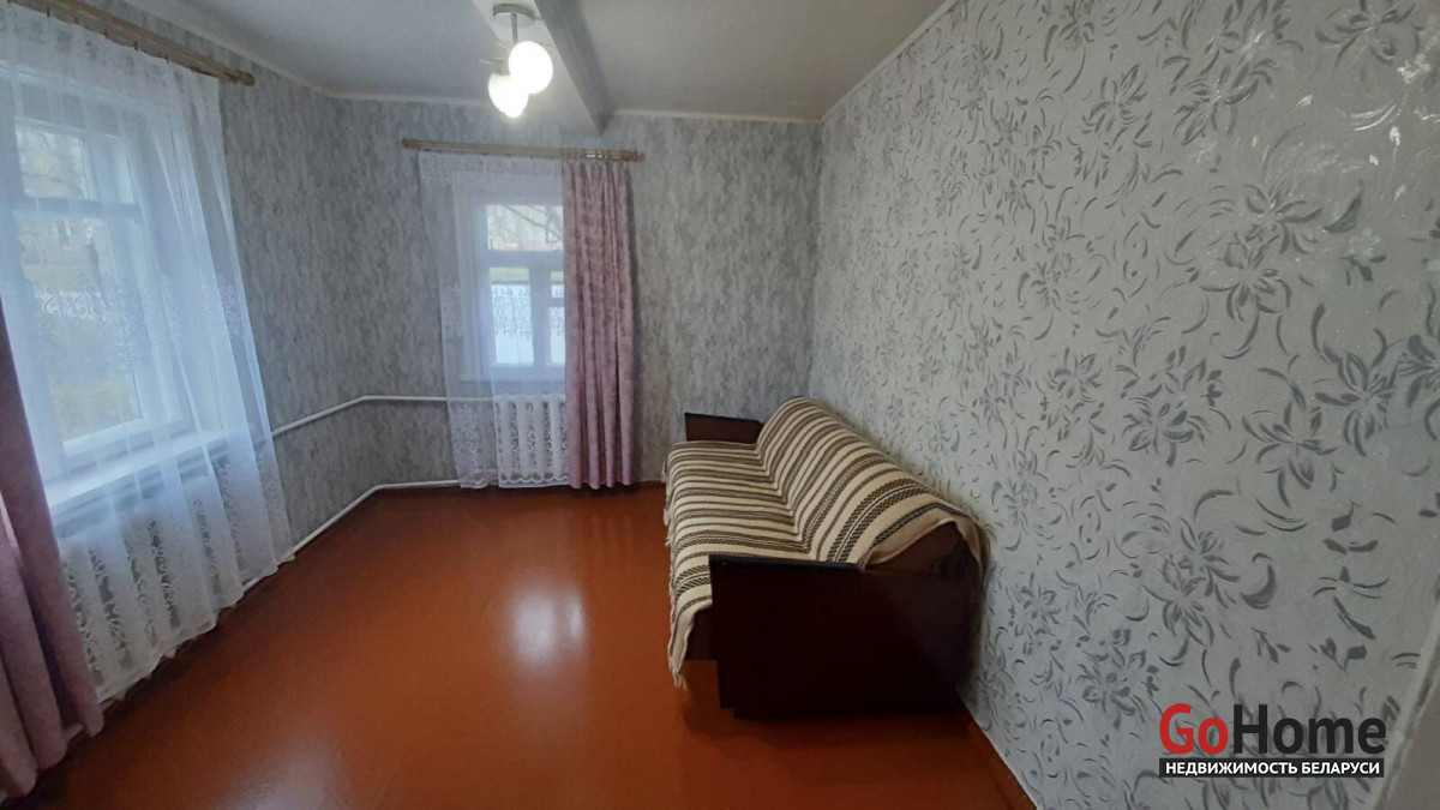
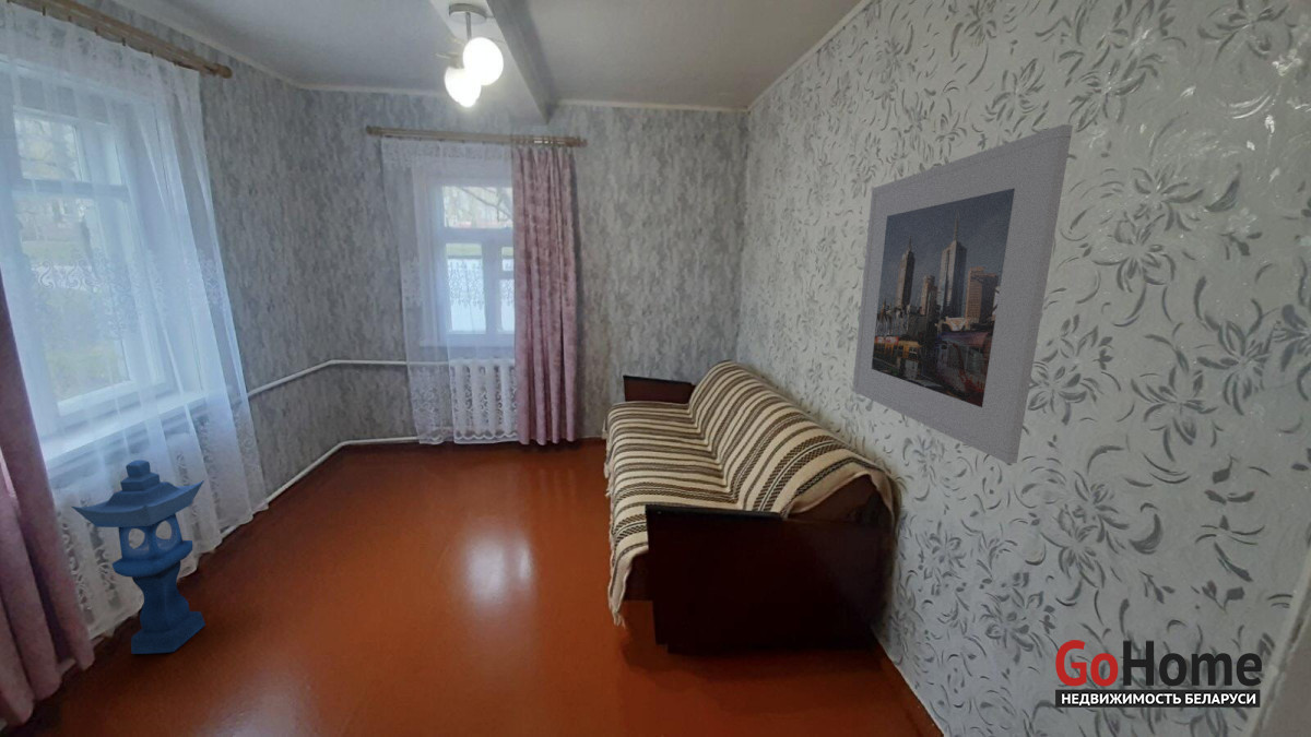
+ lantern [71,459,206,655]
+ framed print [851,123,1074,464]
